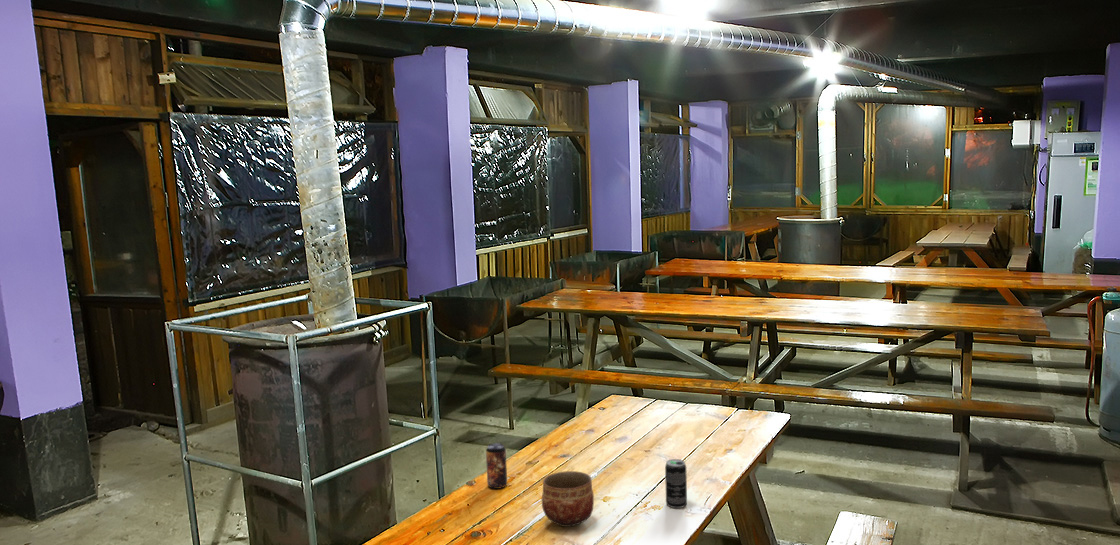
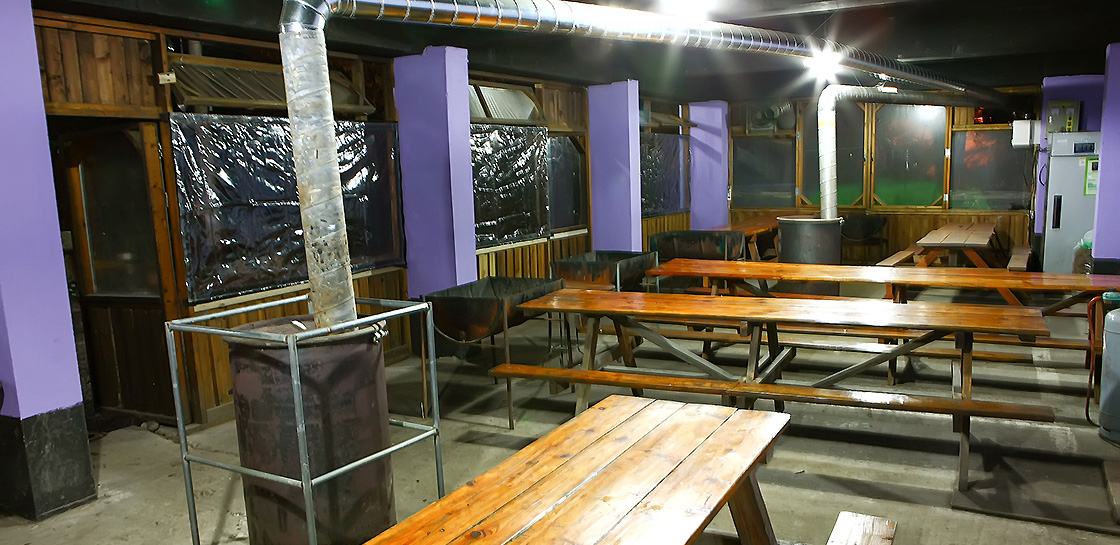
- beverage can [485,442,508,490]
- beverage can [664,458,688,509]
- bowl [541,470,595,528]
